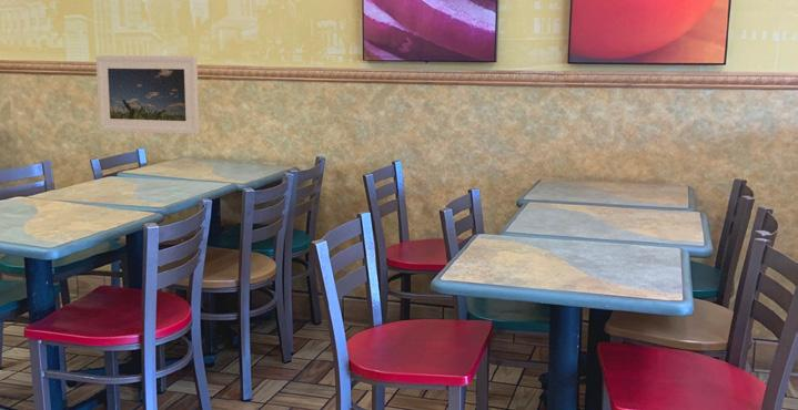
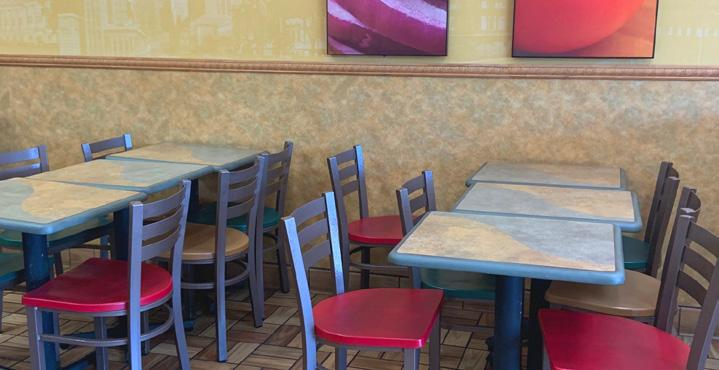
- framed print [95,54,200,135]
